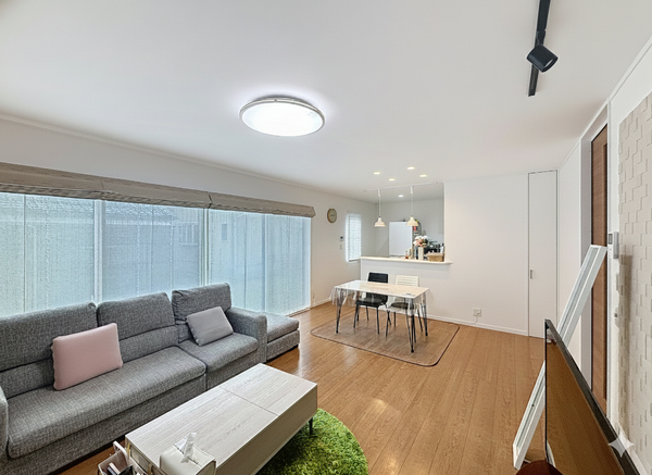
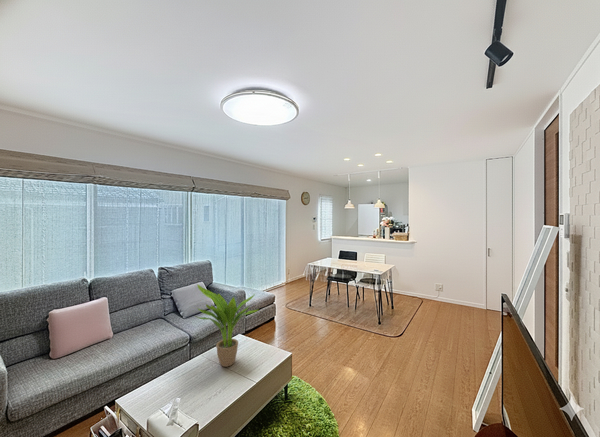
+ potted plant [196,283,259,368]
